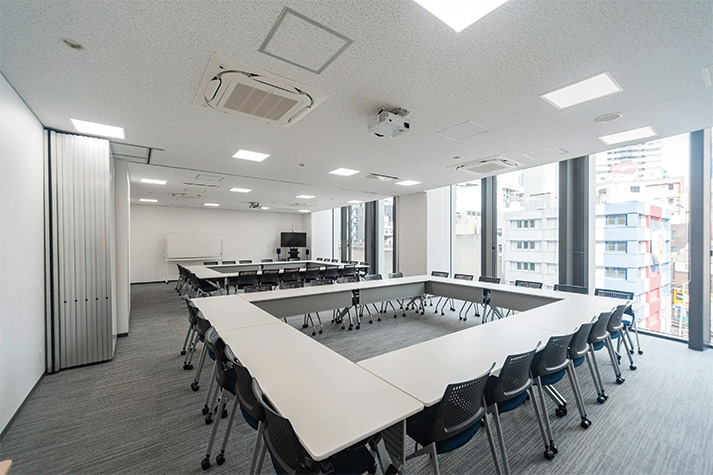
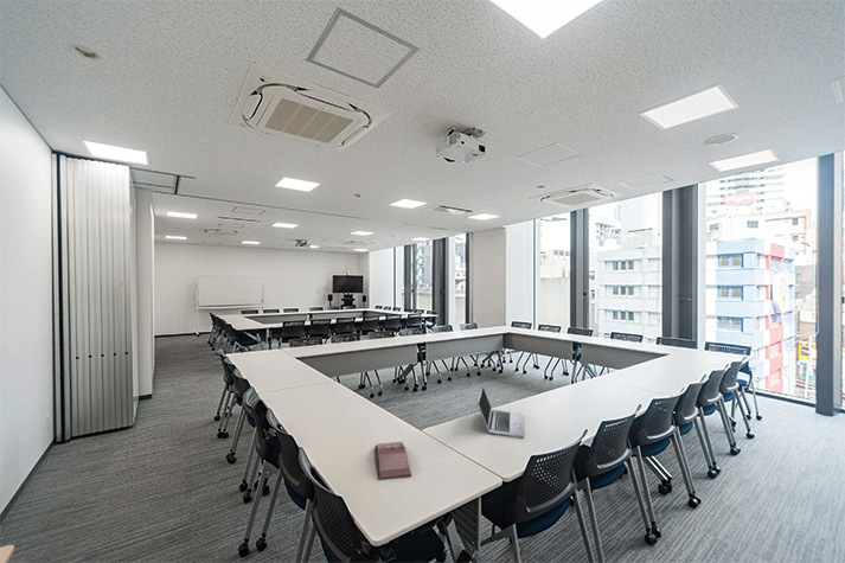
+ hardback book [373,441,412,481]
+ laptop [475,383,525,439]
